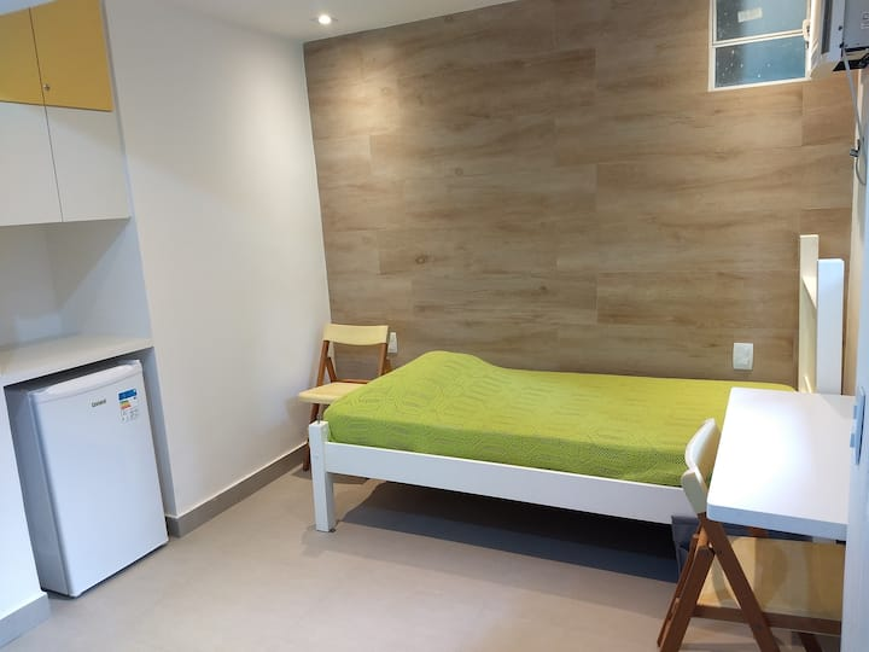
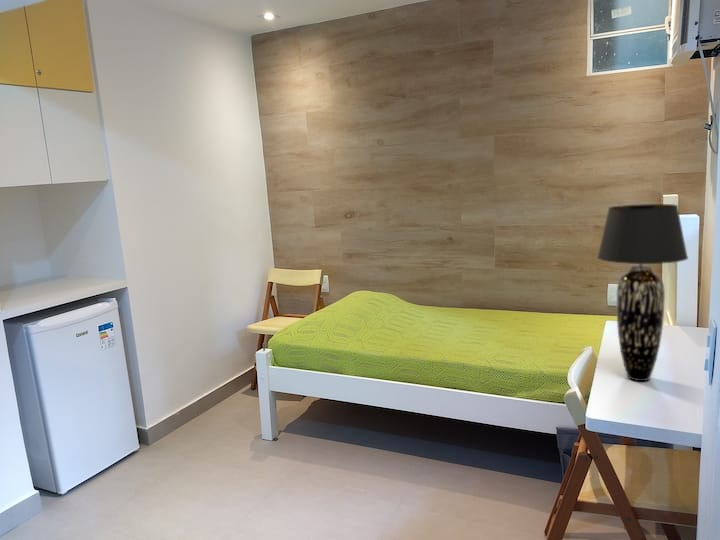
+ table lamp [596,203,689,382]
